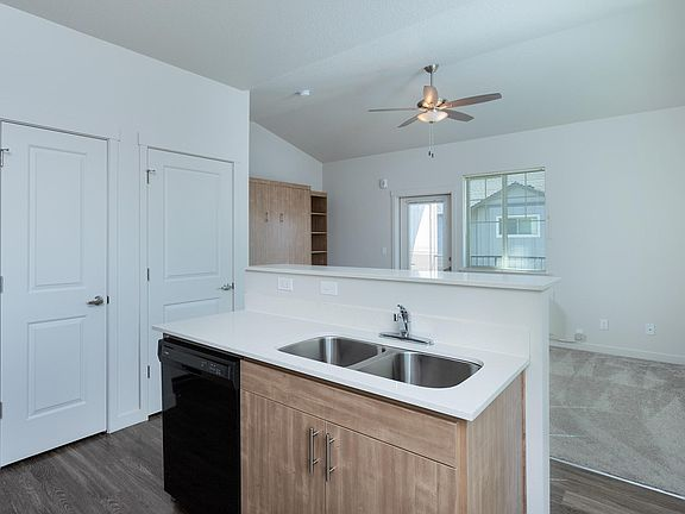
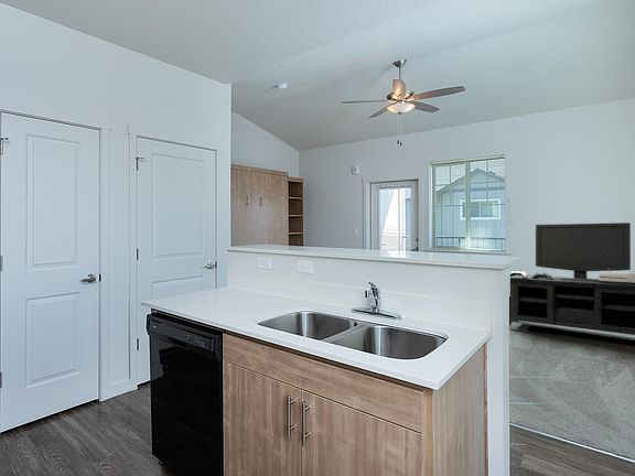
+ media console [509,221,635,336]
